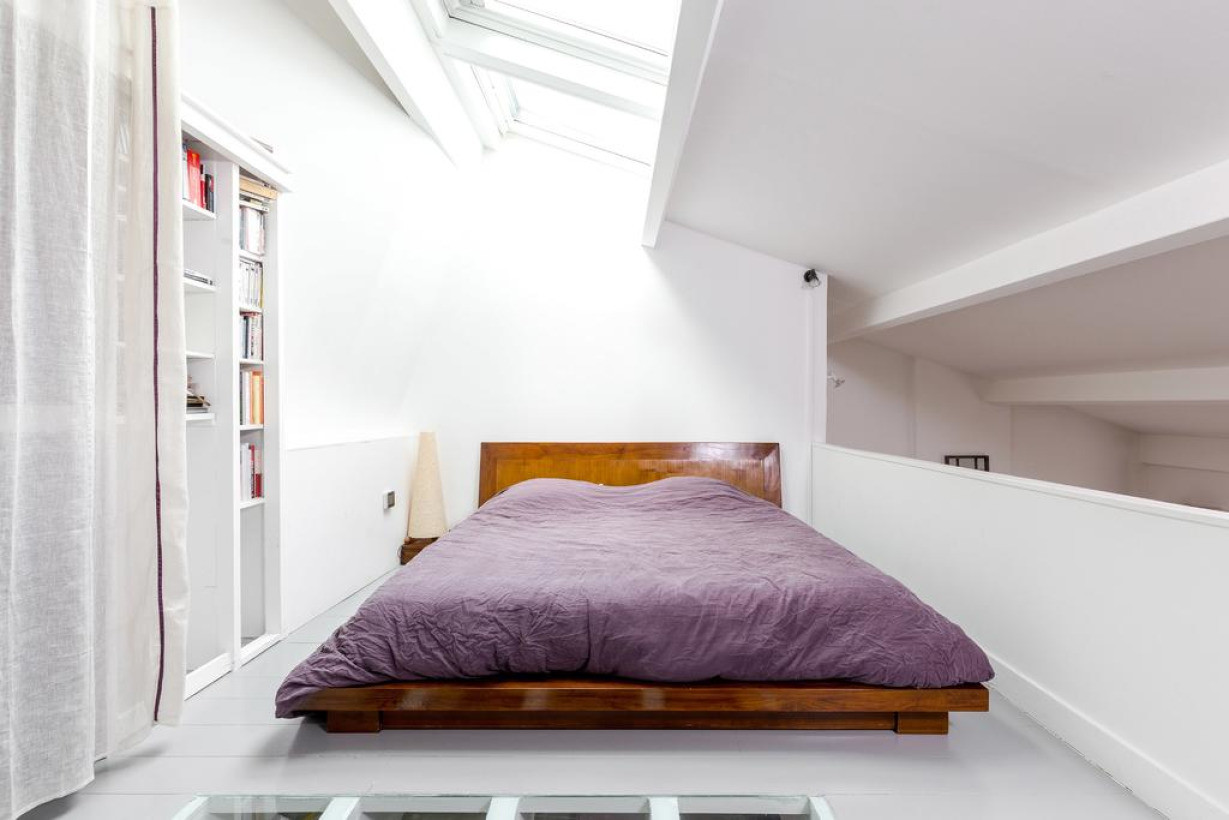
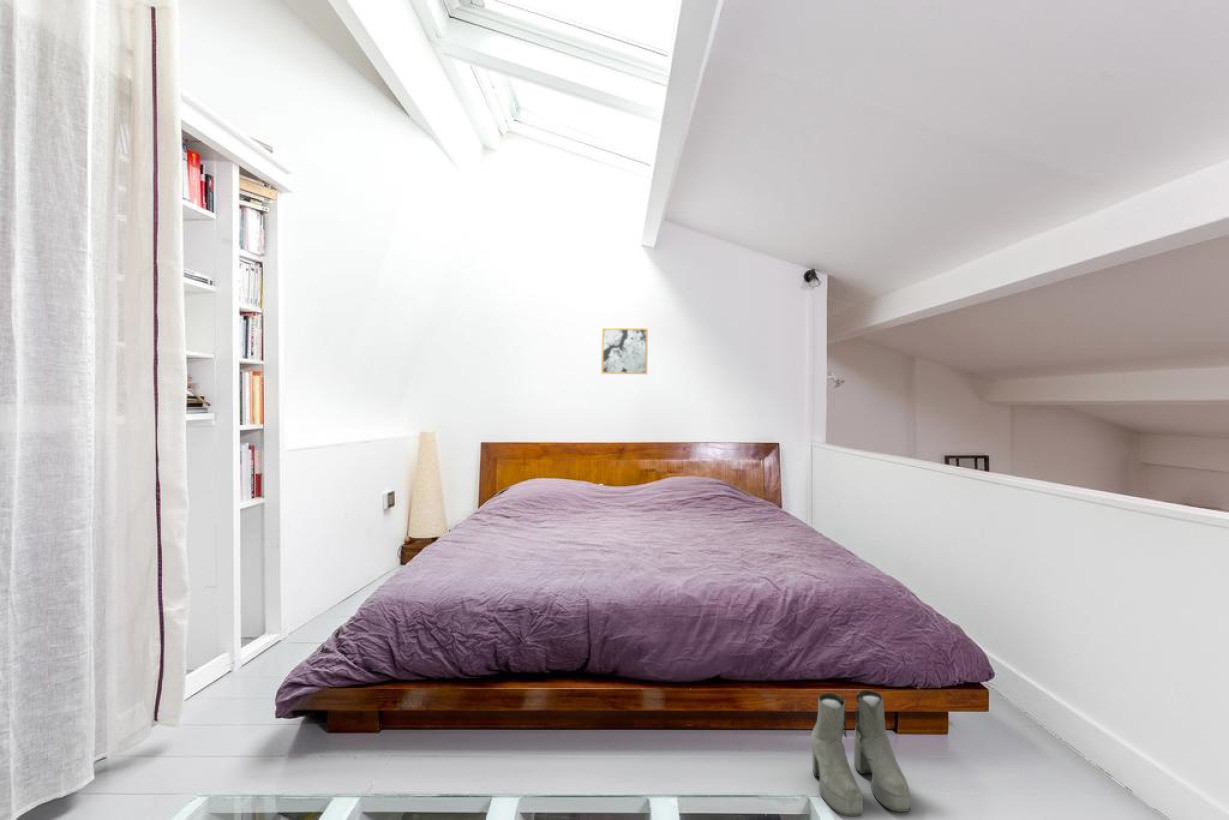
+ wall art [600,327,649,375]
+ boots [810,689,911,818]
